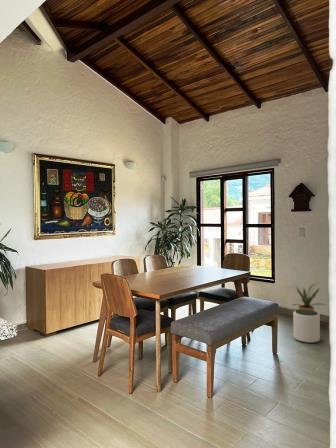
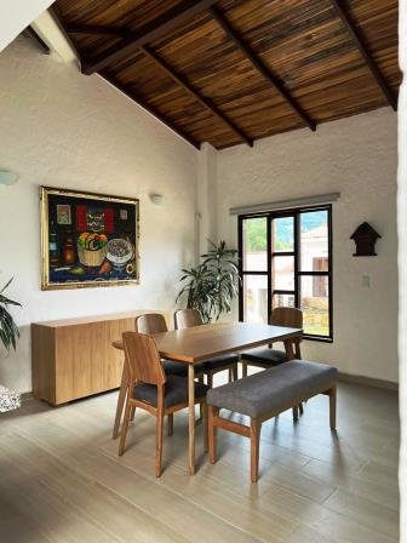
- house plant [287,281,326,311]
- plant pot [292,308,321,344]
